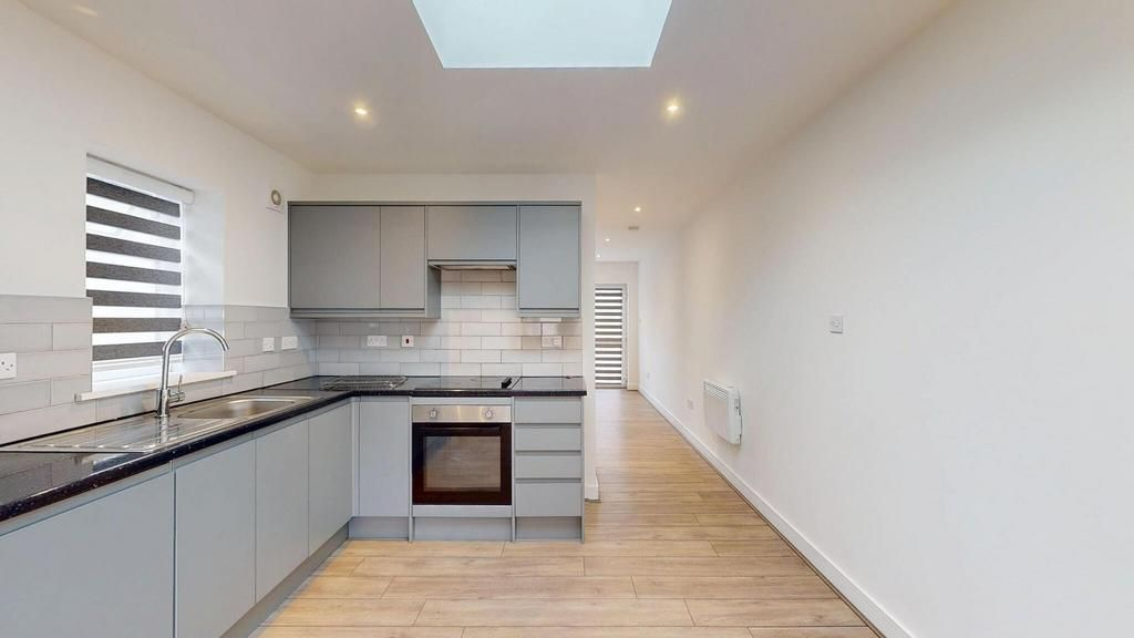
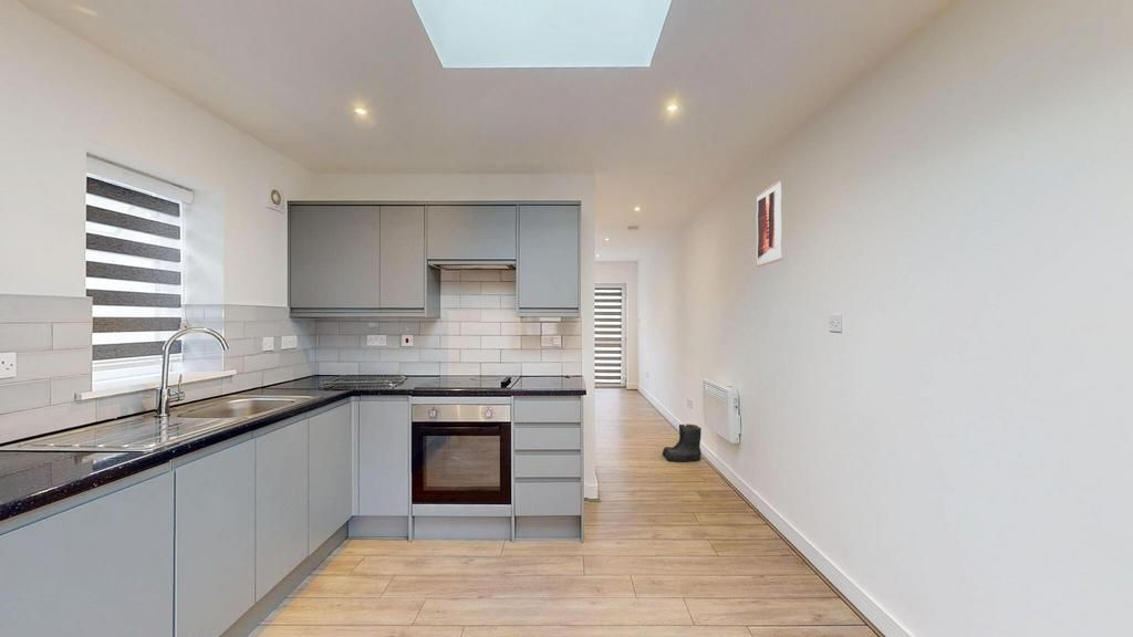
+ boots [662,422,703,462]
+ wall art [755,179,783,268]
